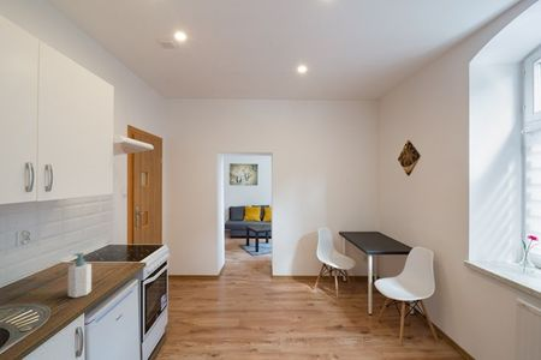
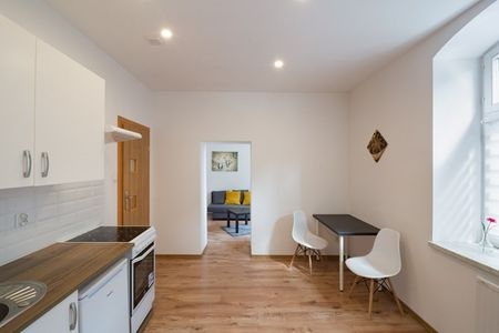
- soap bottle [67,252,93,299]
